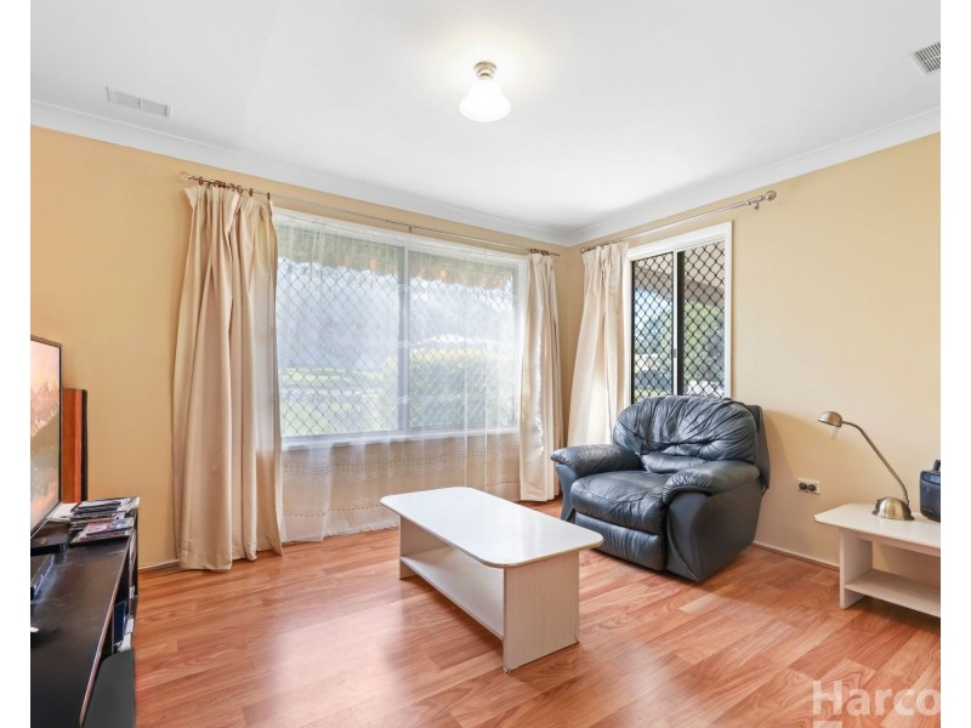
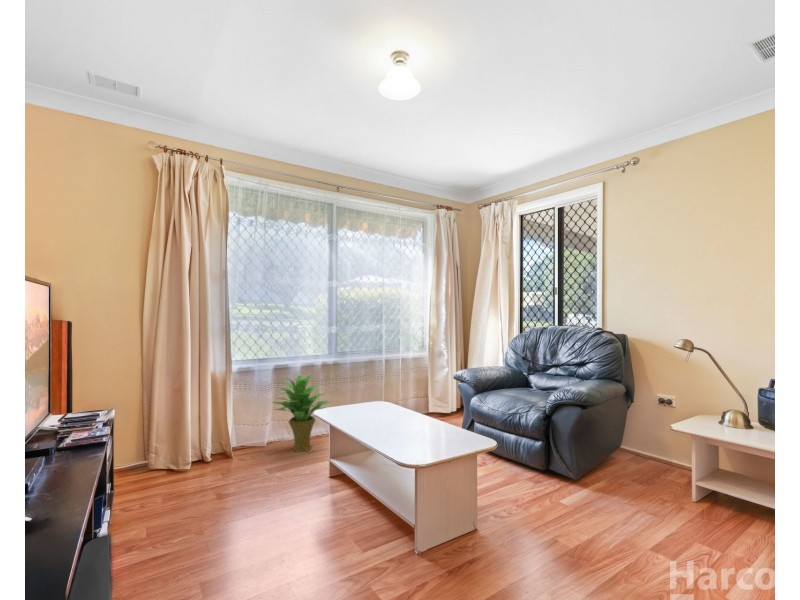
+ potted plant [271,374,331,453]
